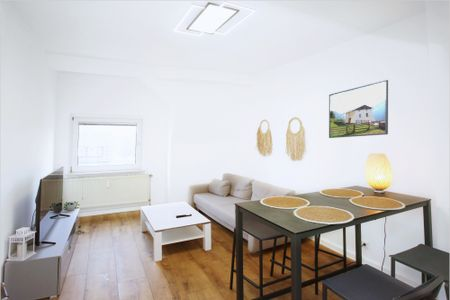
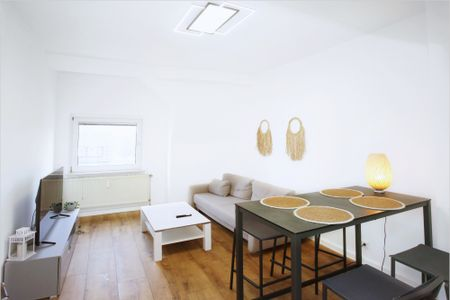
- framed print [328,79,389,139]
